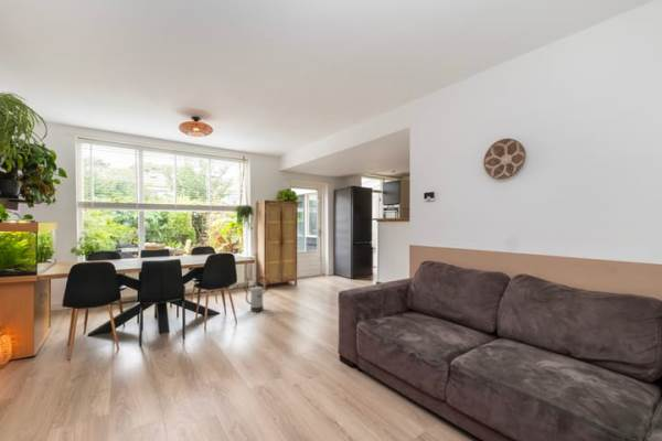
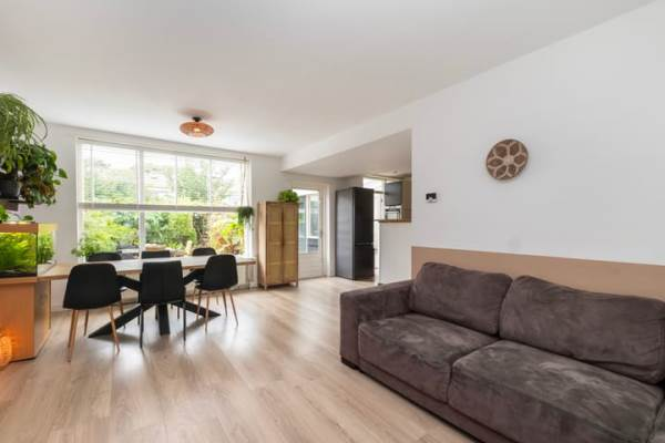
- watering can [242,276,270,313]
